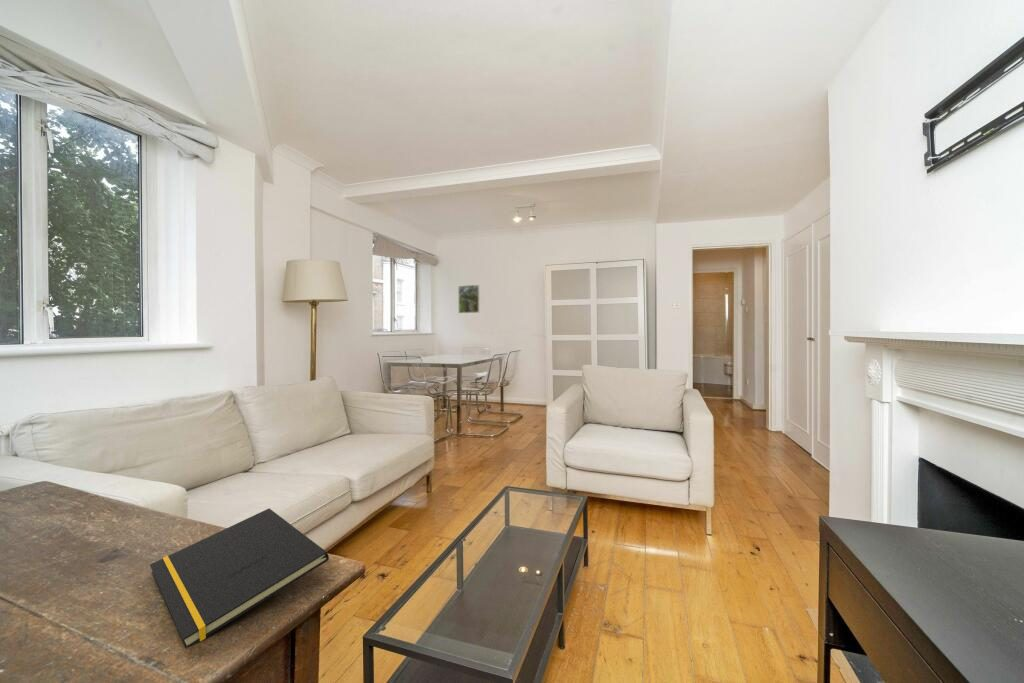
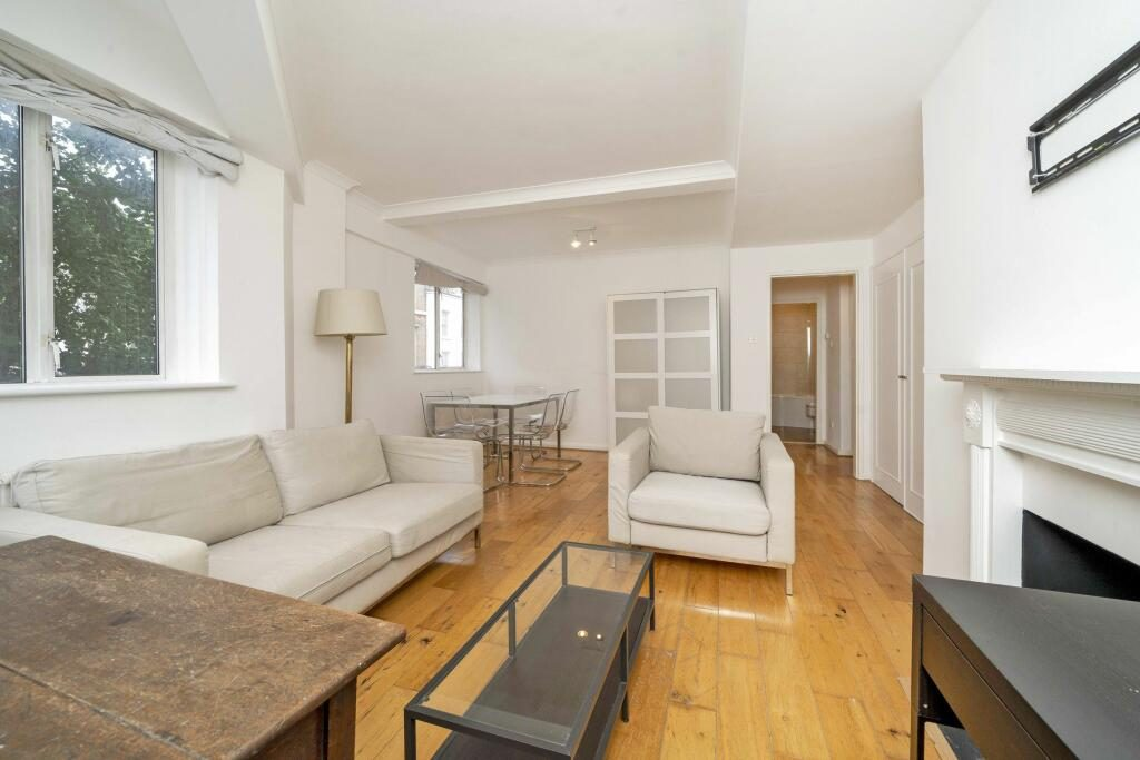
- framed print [457,284,481,314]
- notepad [149,508,330,649]
